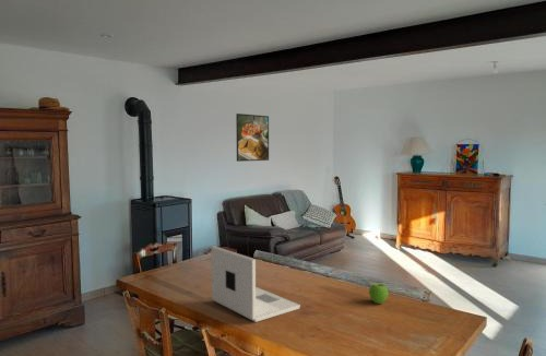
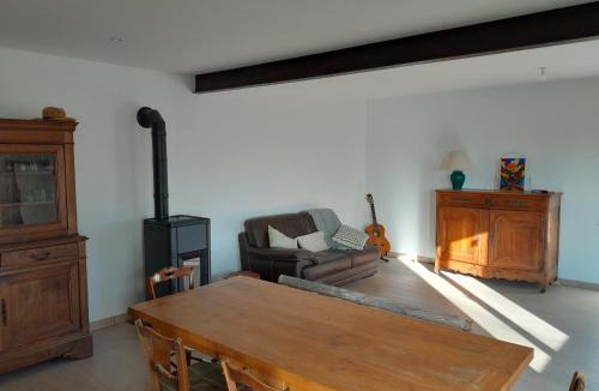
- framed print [235,112,270,163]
- fruit [368,281,389,305]
- laptop [211,245,301,323]
